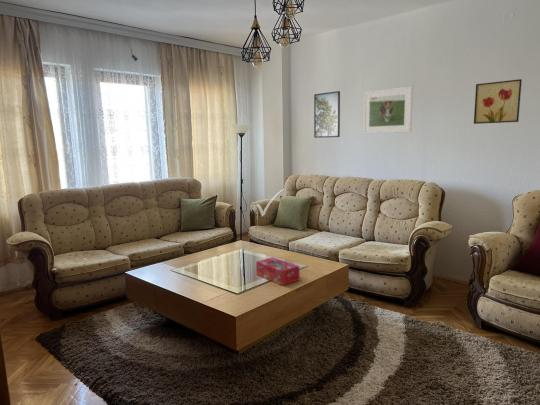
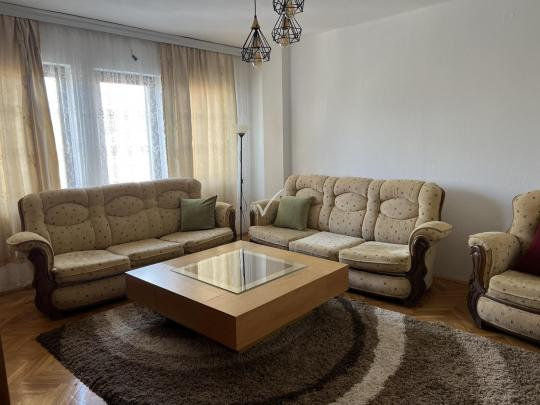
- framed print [313,90,341,139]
- tissue box [255,256,300,286]
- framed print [362,85,414,135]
- wall art [473,78,523,125]
